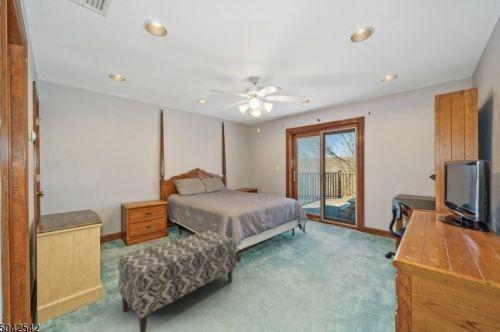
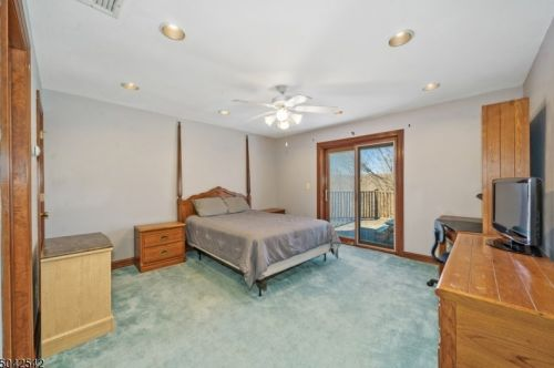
- bench [118,229,237,332]
